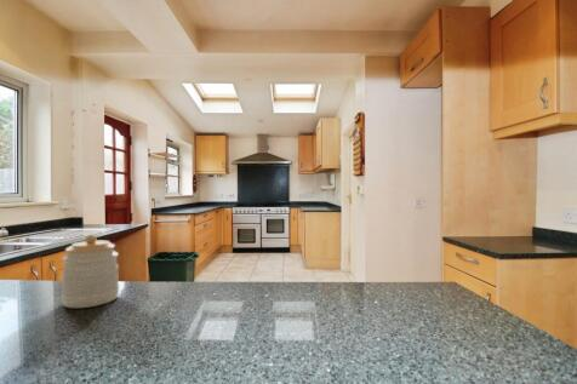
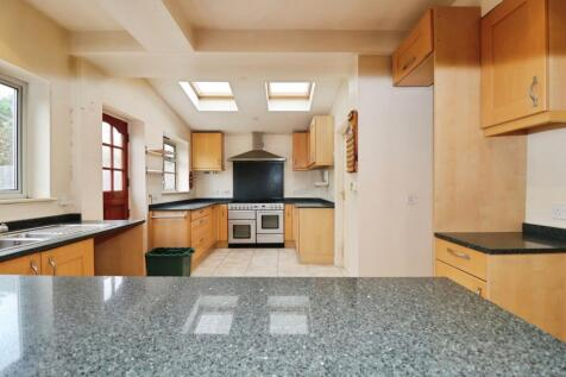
- jar [61,233,120,309]
